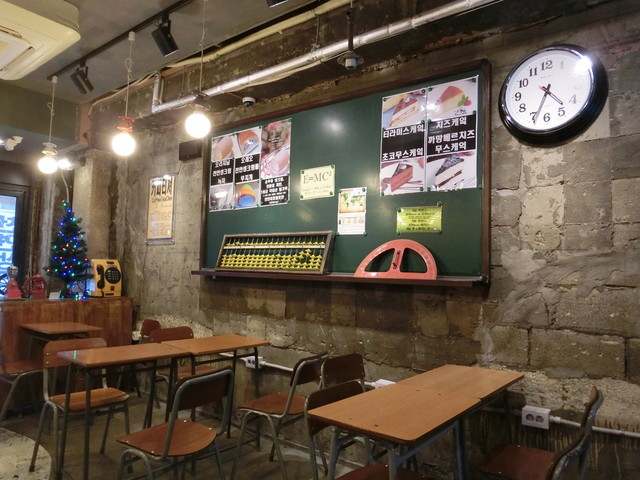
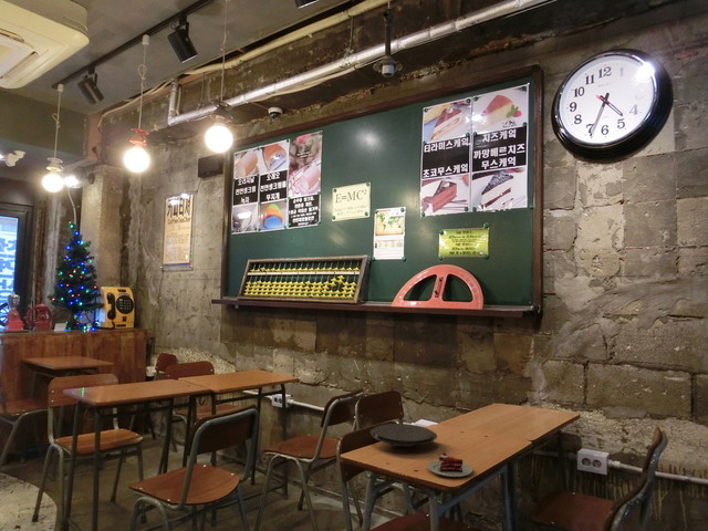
+ cake slice [426,451,473,478]
+ plate [369,423,438,447]
